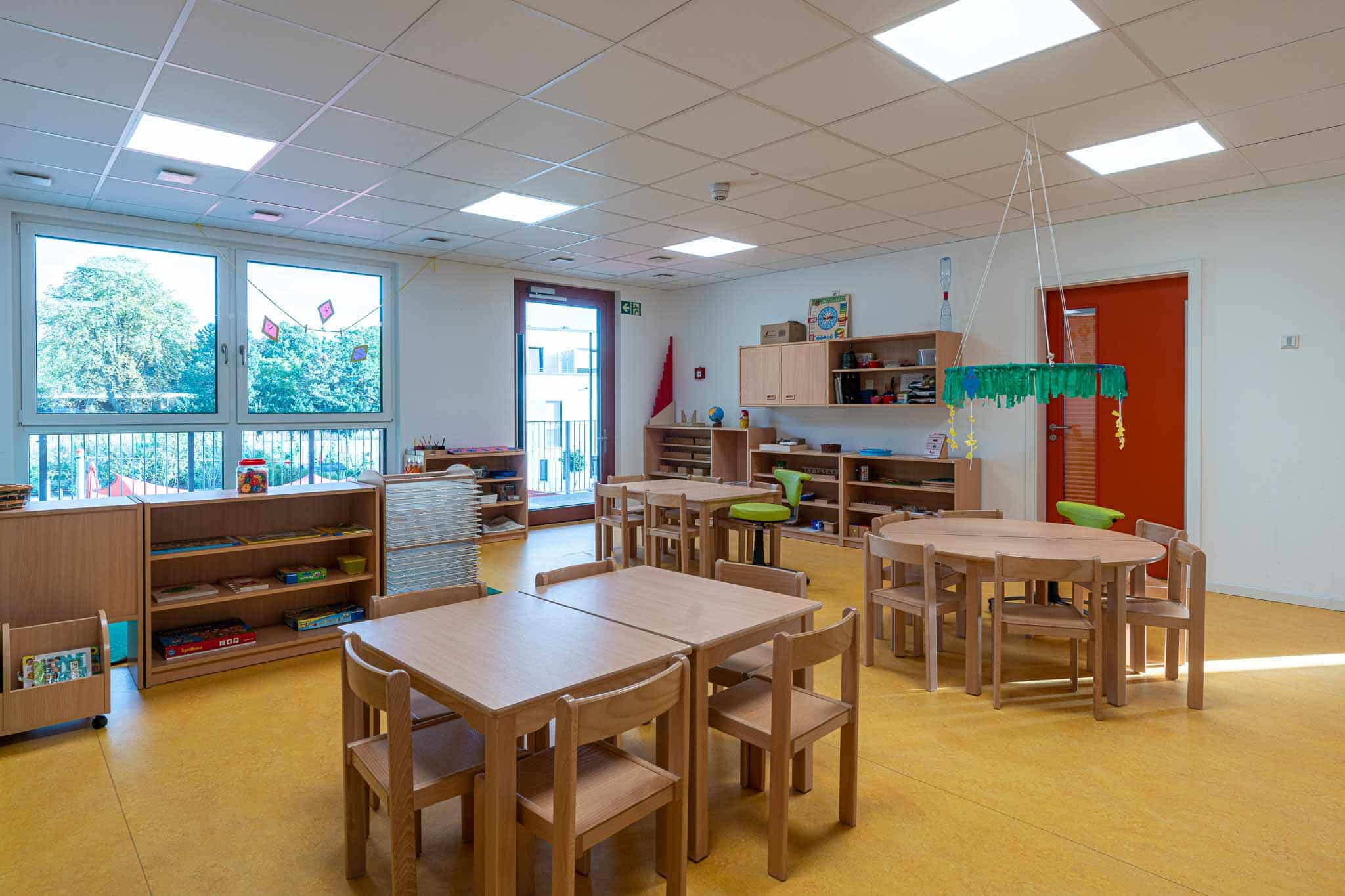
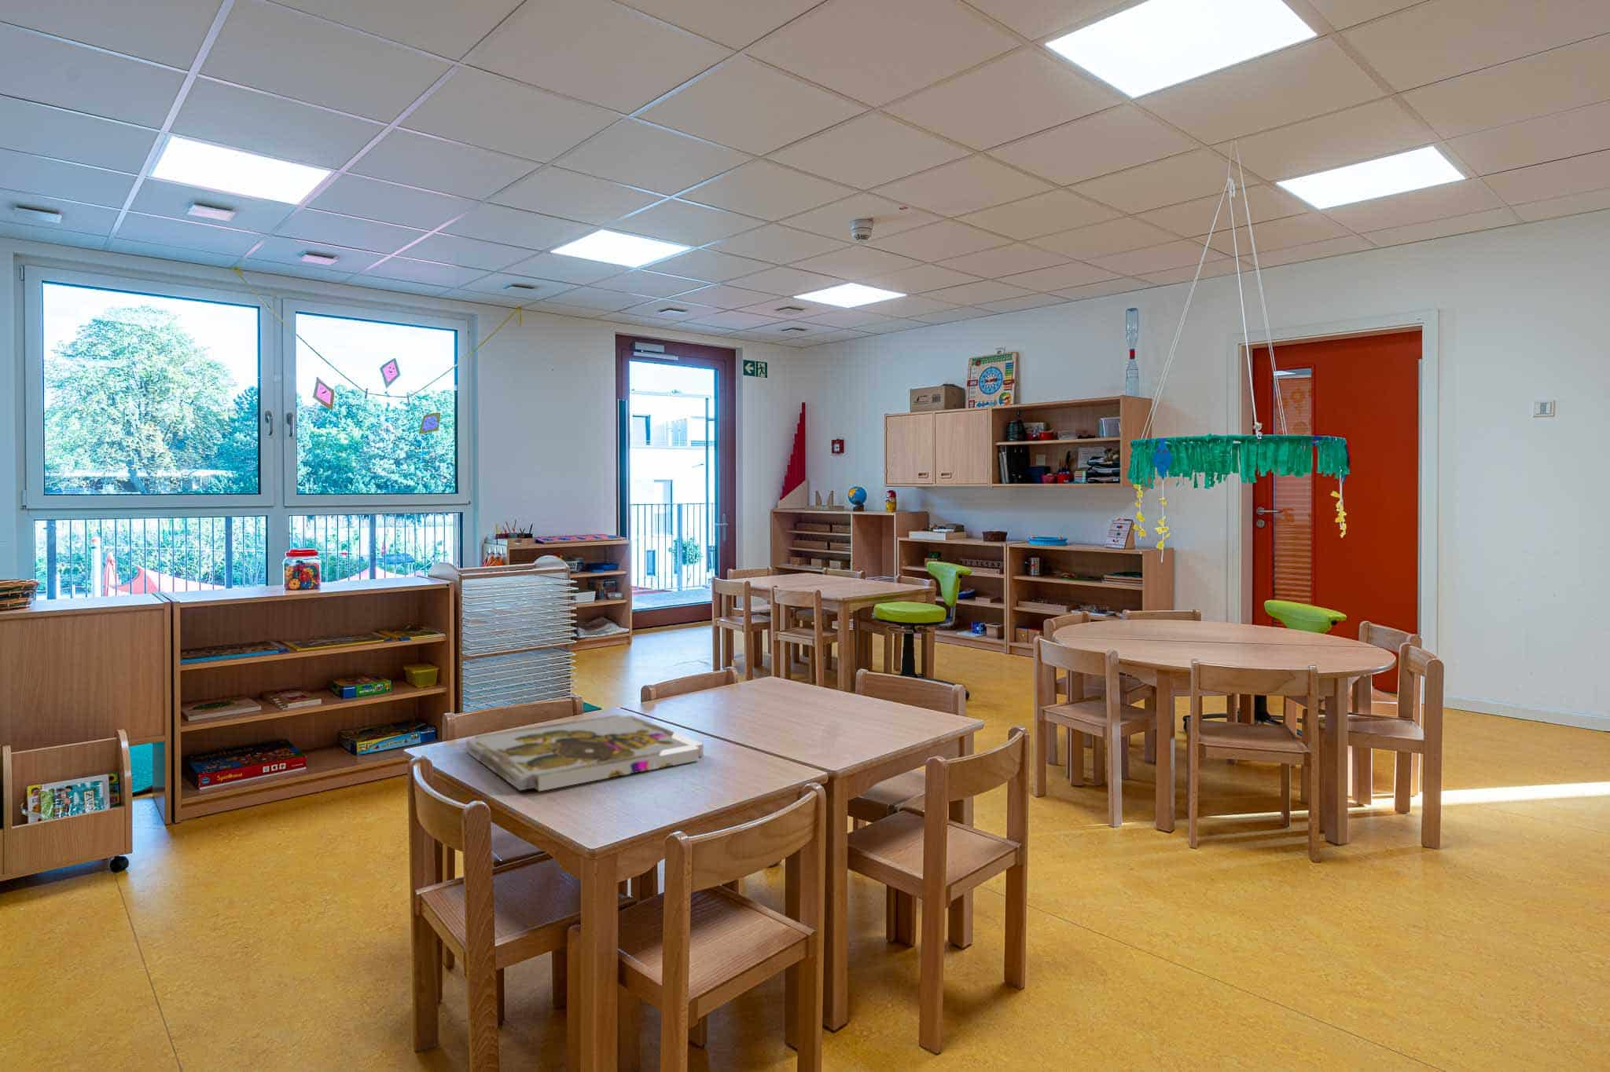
+ puzzle [466,714,704,792]
